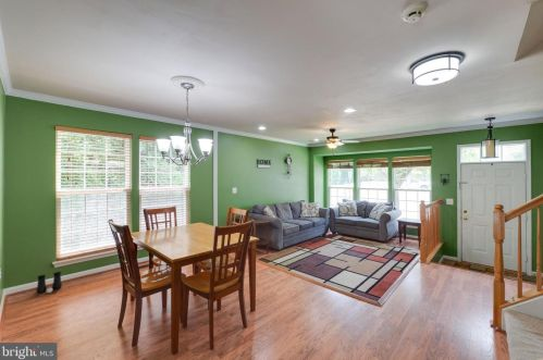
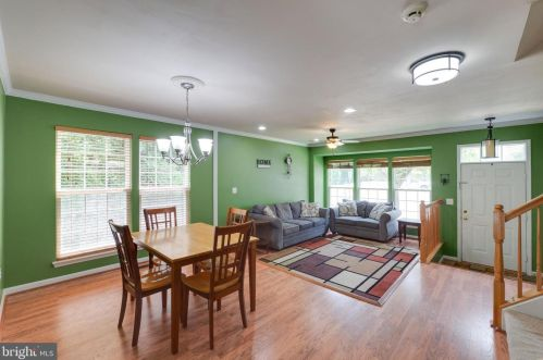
- boots [35,271,63,295]
